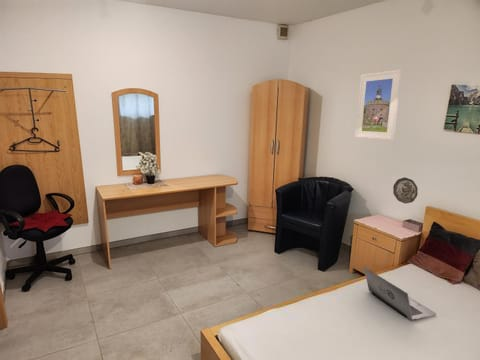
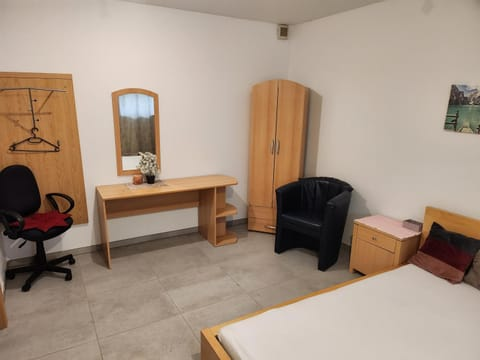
- decorative plate [392,176,419,204]
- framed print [354,69,403,141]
- laptop [363,266,437,322]
